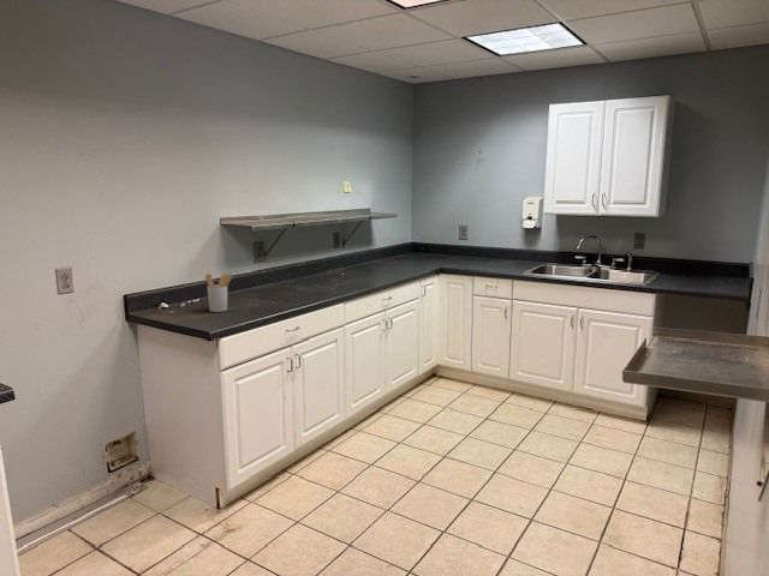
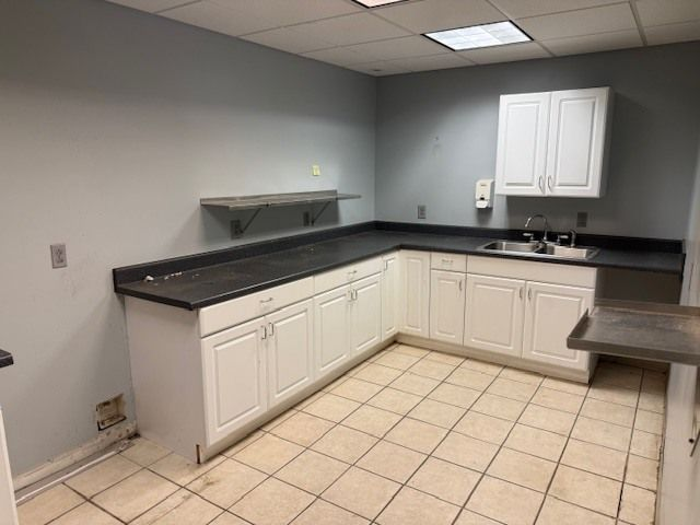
- utensil holder [204,272,233,313]
